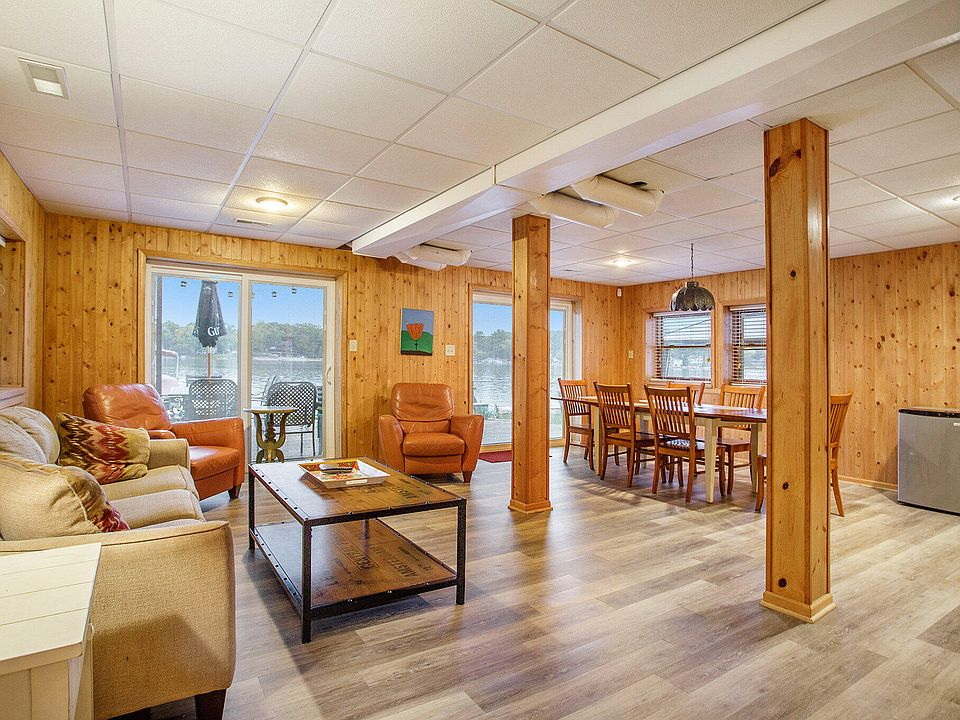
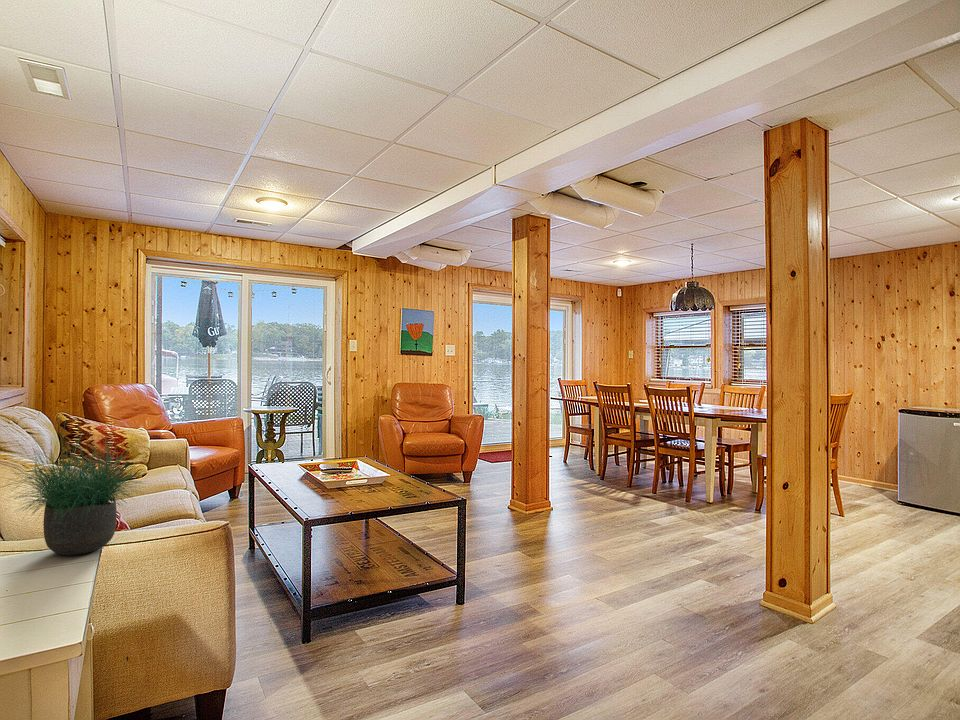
+ potted plant [0,414,161,556]
